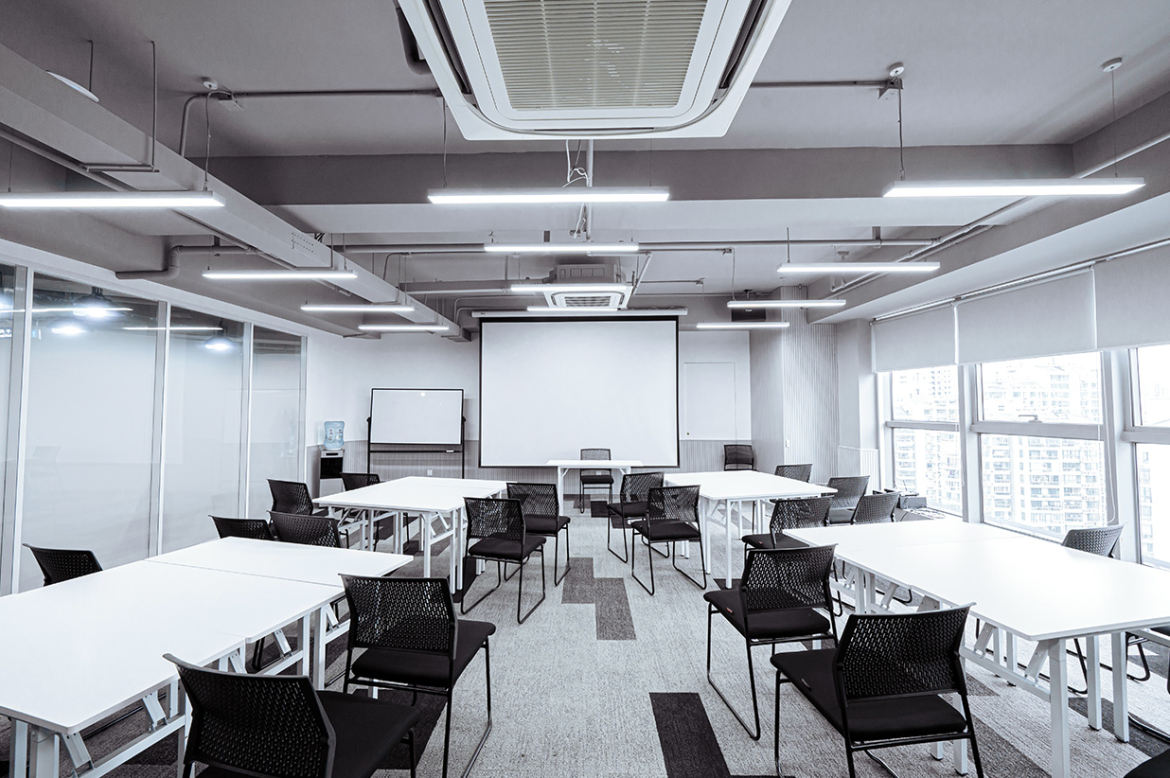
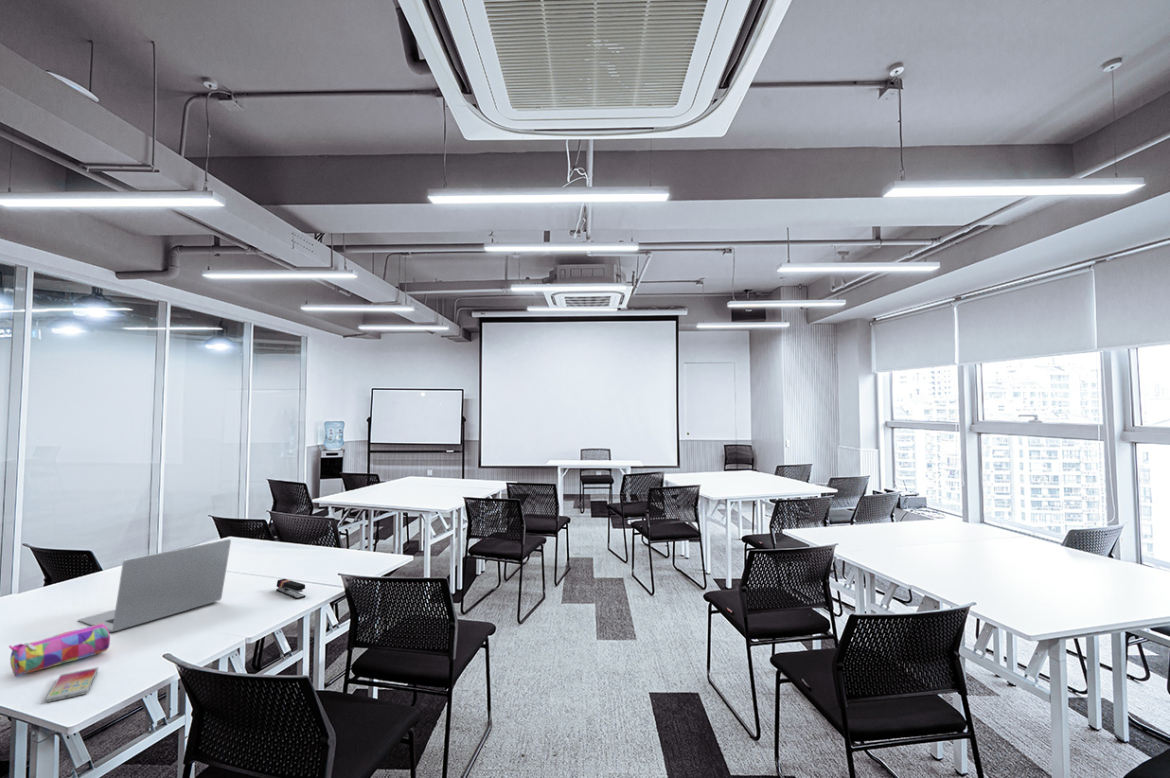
+ smartphone [45,666,99,703]
+ pencil case [8,623,111,678]
+ laptop [77,538,232,633]
+ stapler [275,578,306,600]
